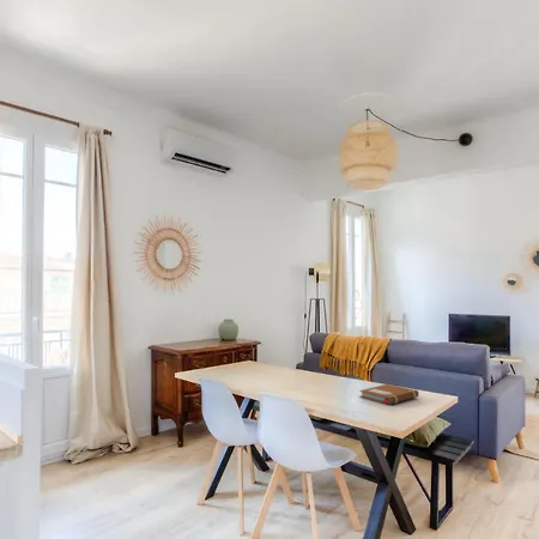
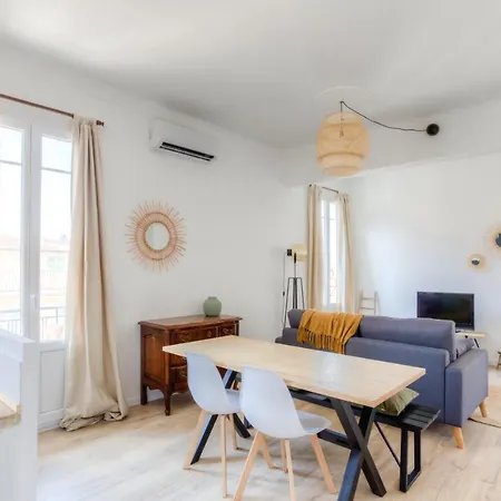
- notebook [358,383,420,406]
